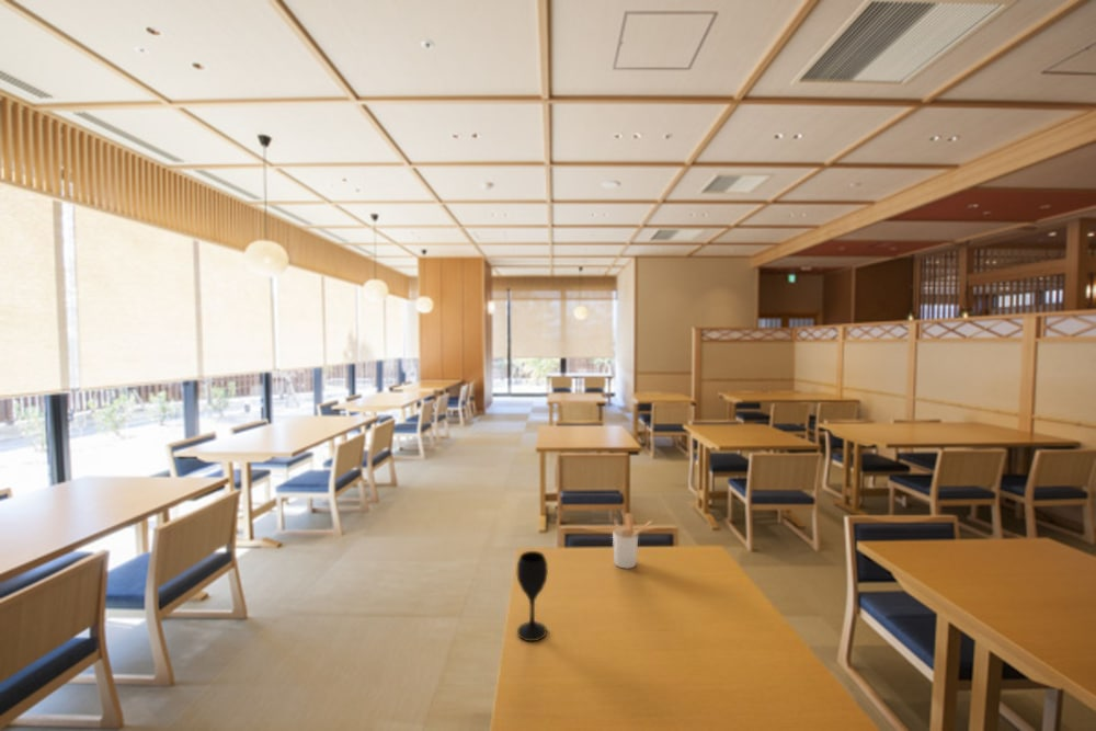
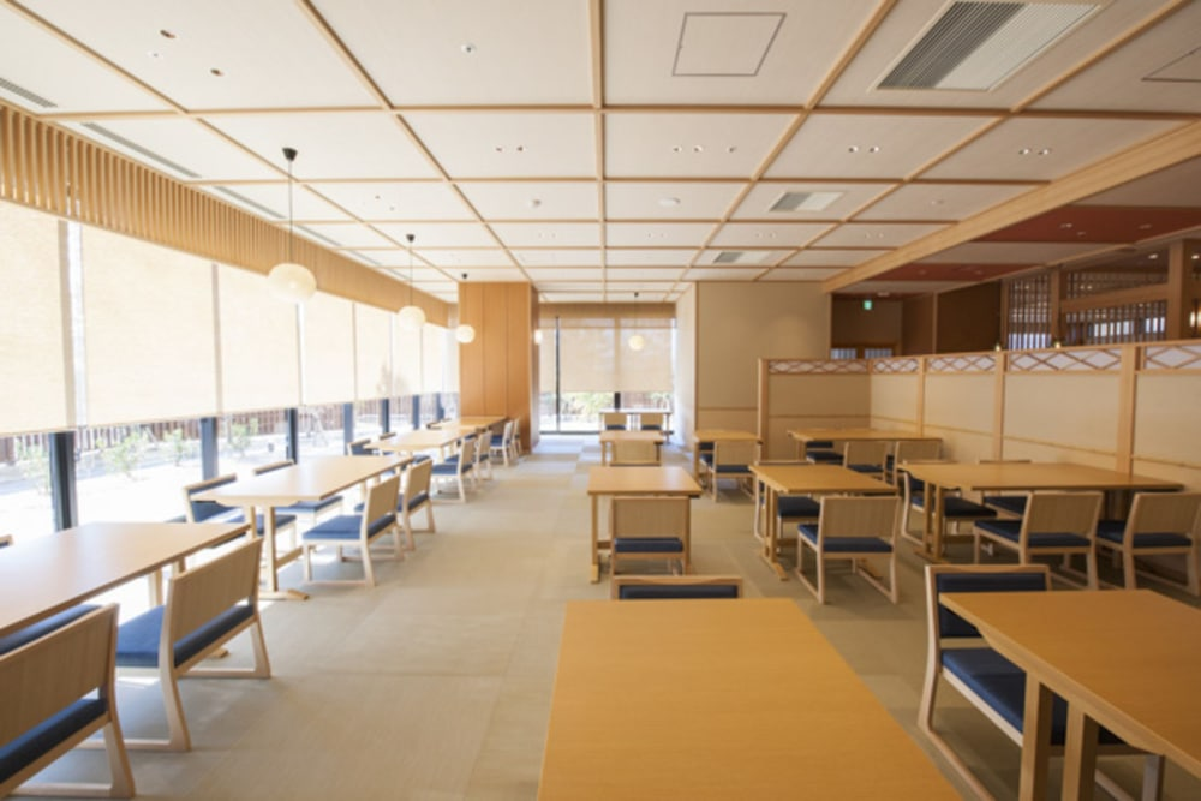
- utensil holder [612,512,653,570]
- wine glass [516,550,549,642]
